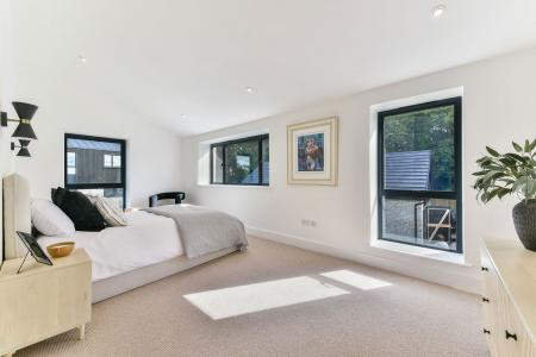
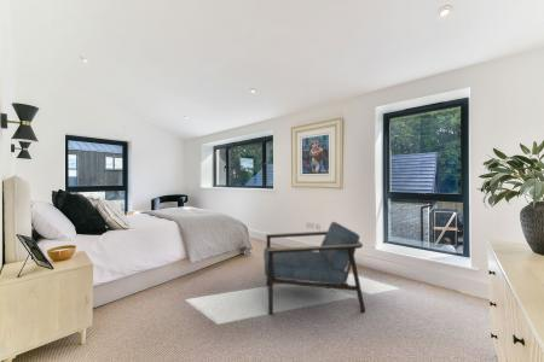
+ armchair [262,221,366,315]
